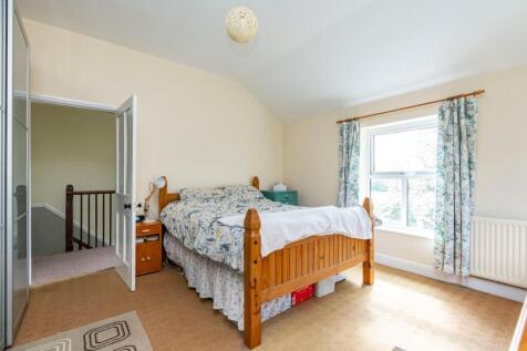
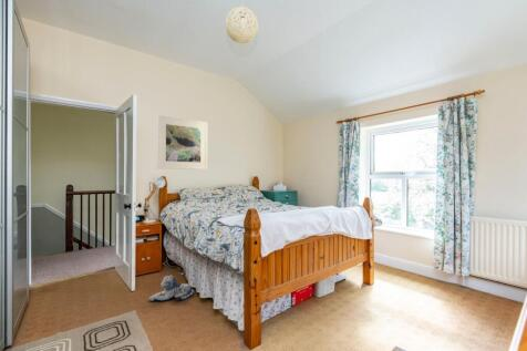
+ plush toy [148,273,195,302]
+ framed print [156,114,208,171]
